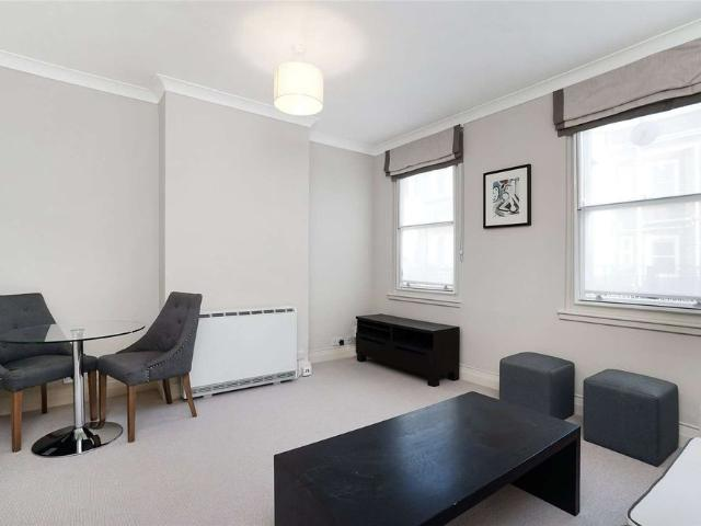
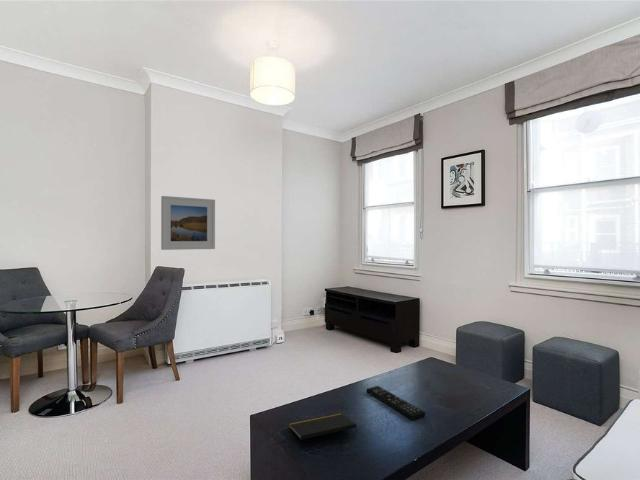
+ notepad [287,412,358,441]
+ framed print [160,195,216,251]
+ remote control [365,385,426,421]
